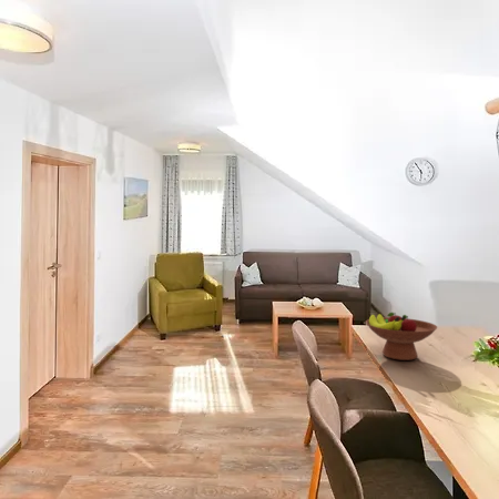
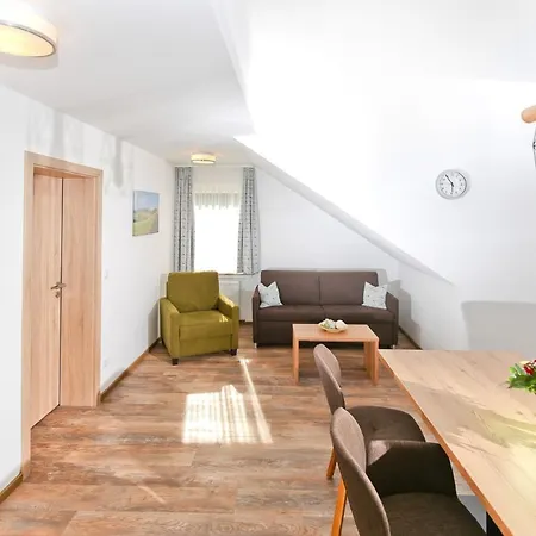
- fruit bowl [365,312,438,361]
